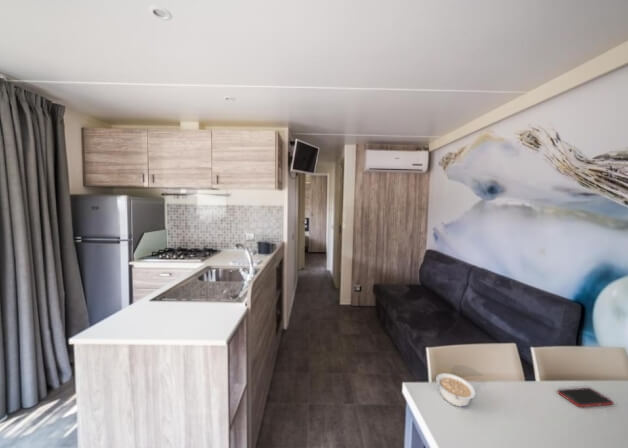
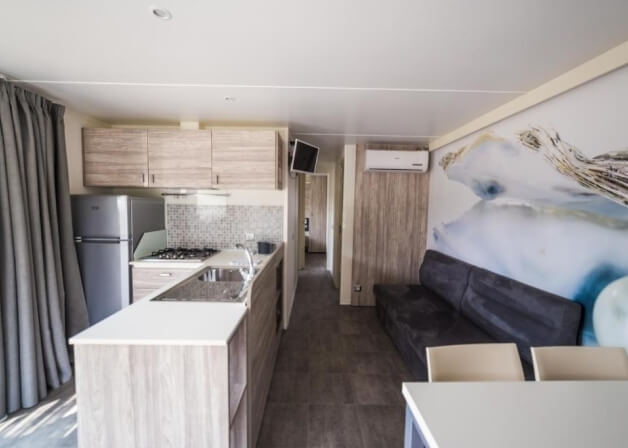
- legume [435,372,477,408]
- cell phone [557,387,614,408]
